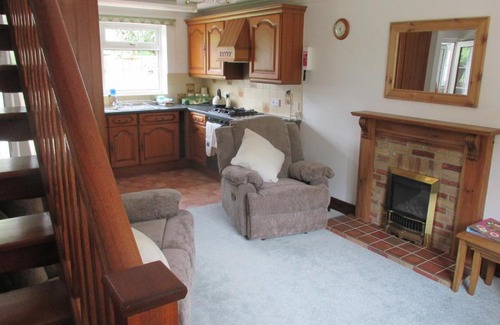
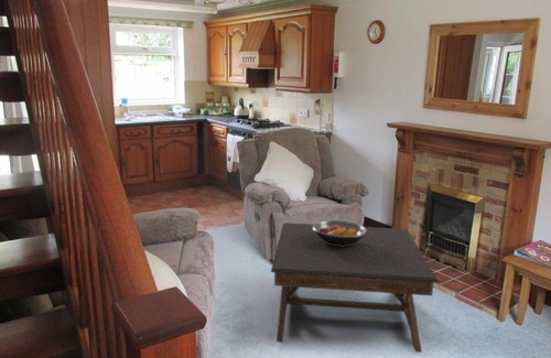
+ fruit bowl [313,219,367,247]
+ coffee table [270,221,440,354]
